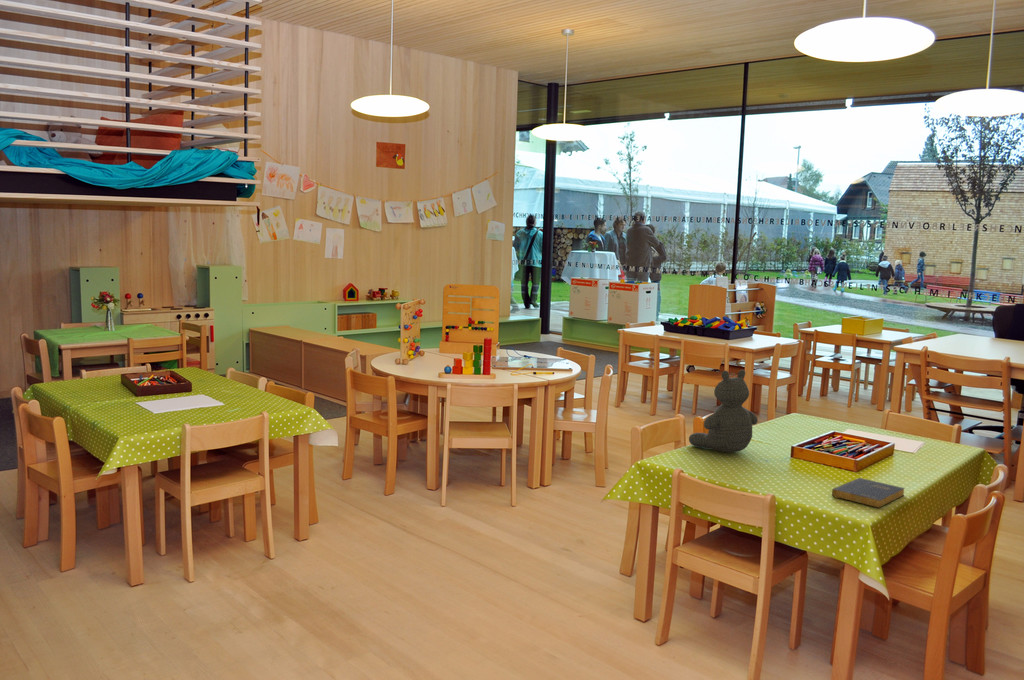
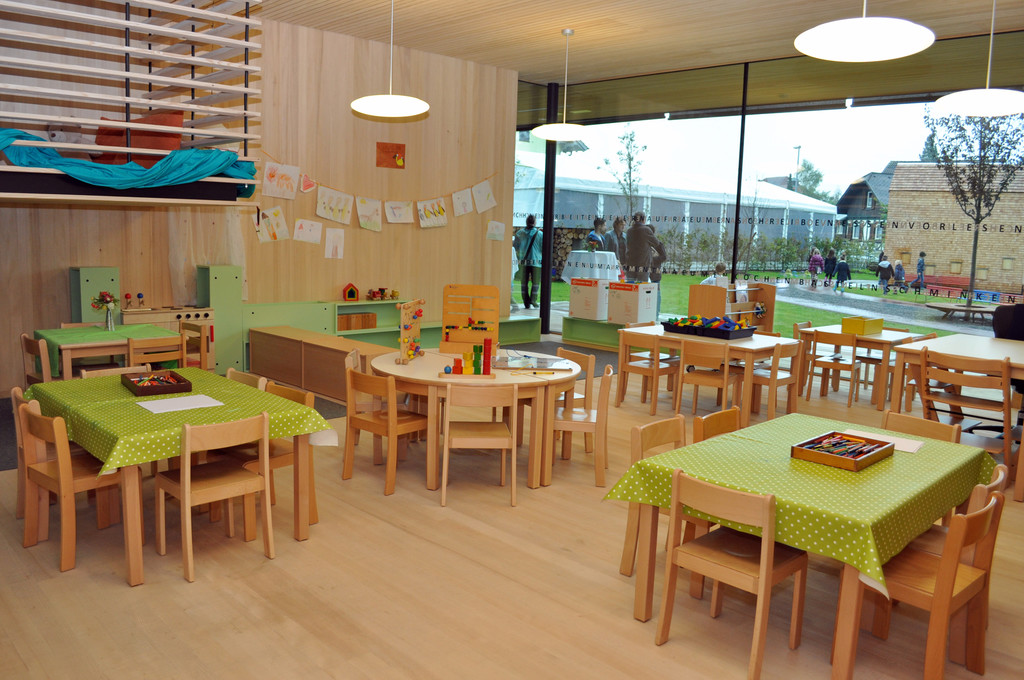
- teddy bear [688,369,759,454]
- book [831,477,906,509]
